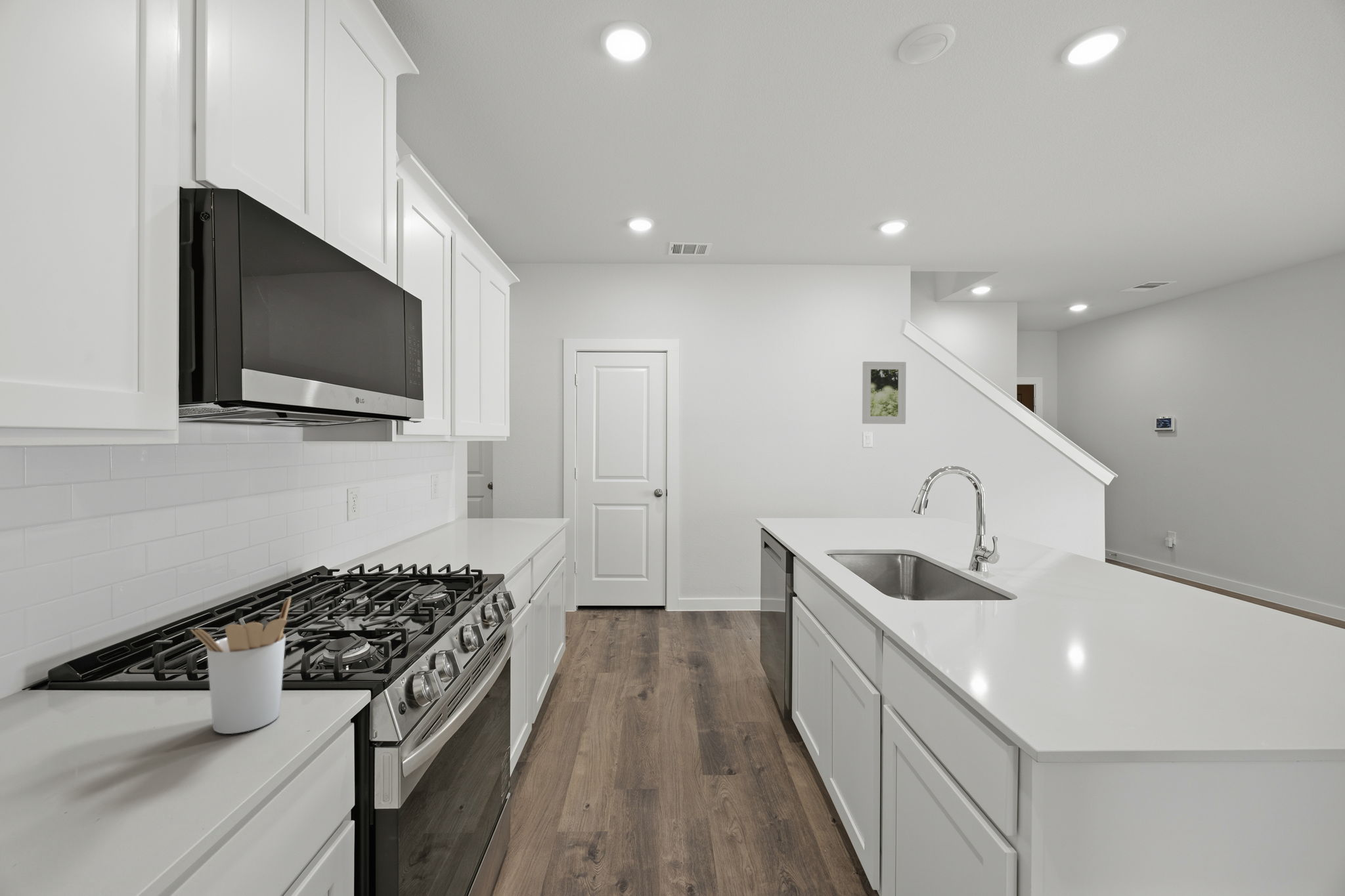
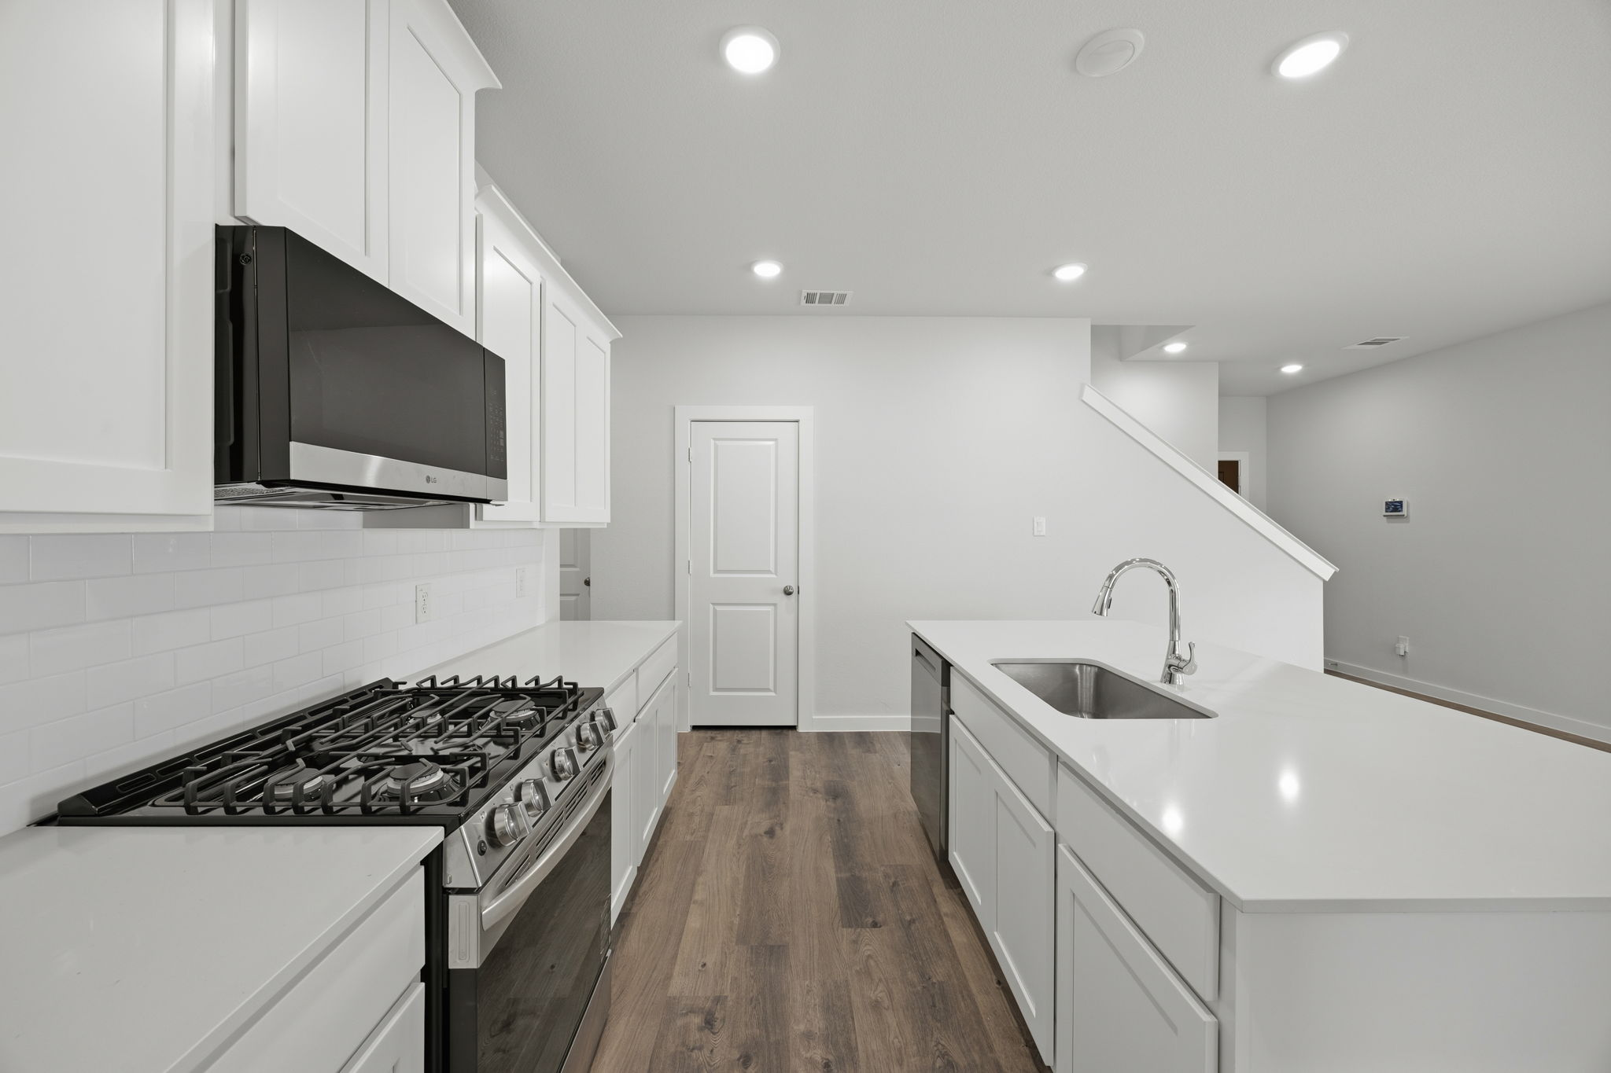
- utensil holder [190,596,292,735]
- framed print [862,361,907,425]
